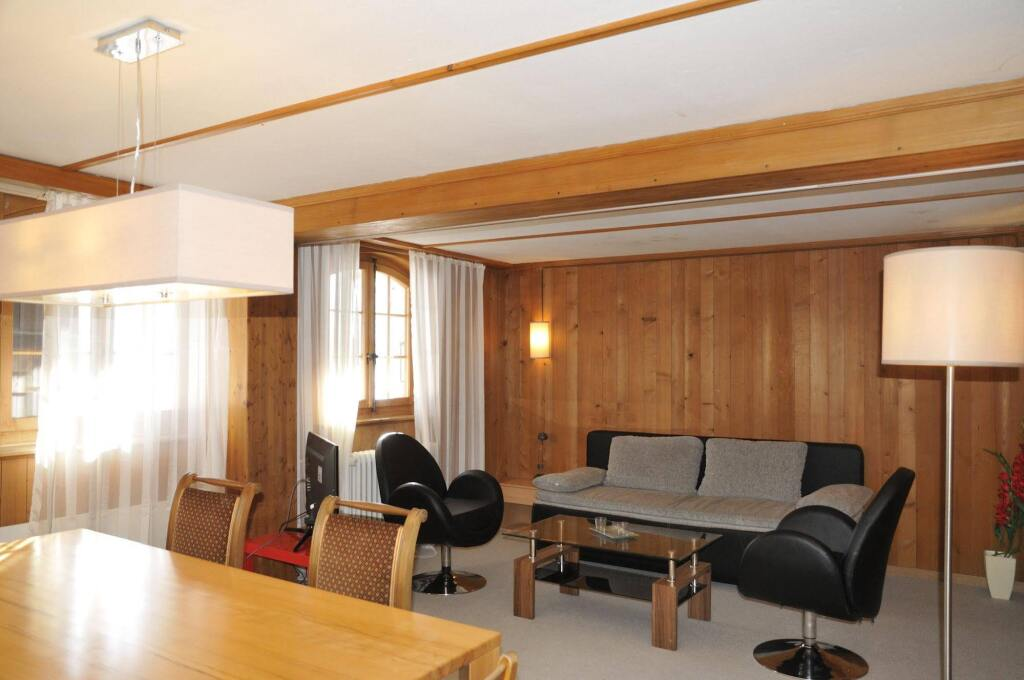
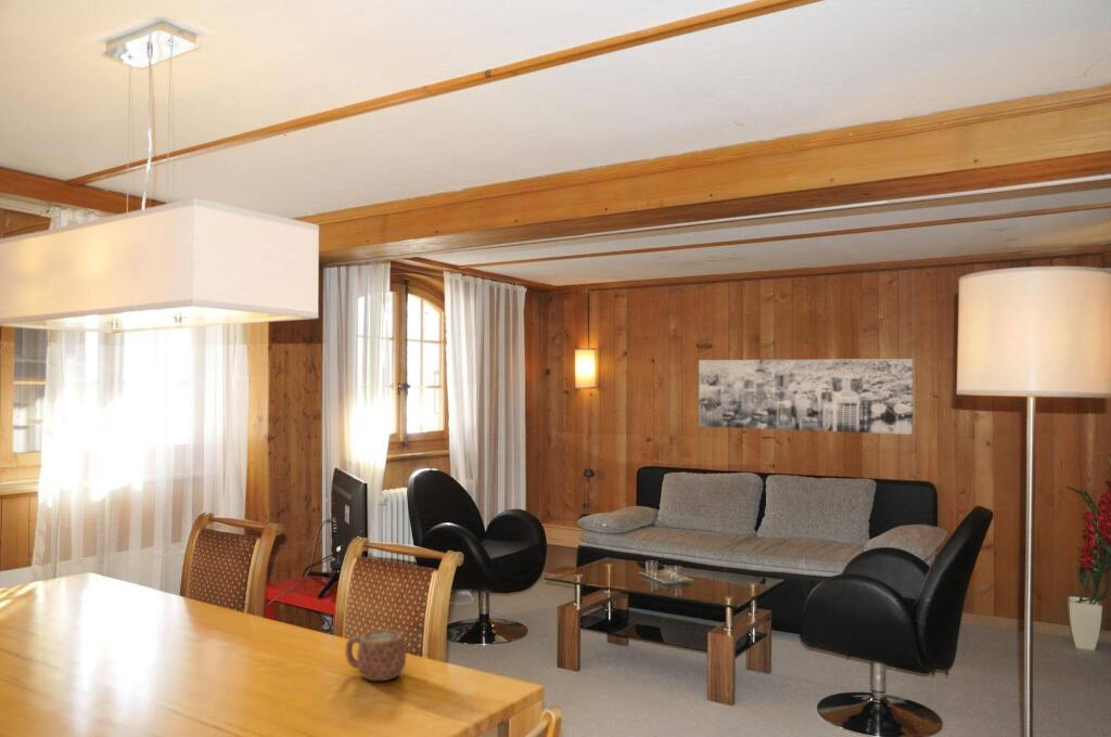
+ mug [344,629,407,682]
+ wall art [698,358,915,436]
